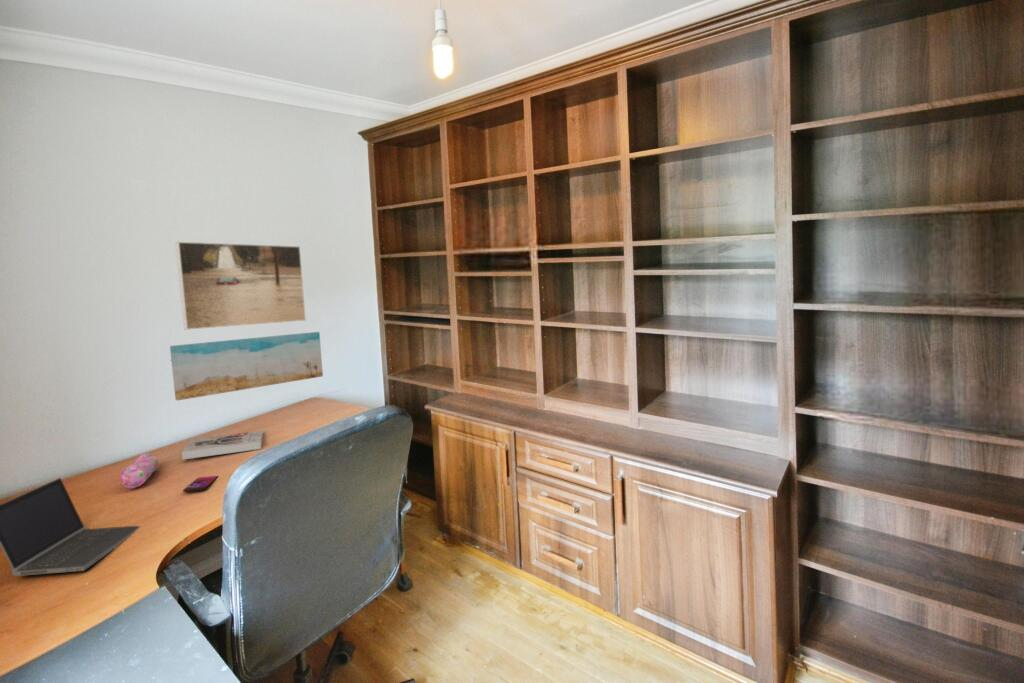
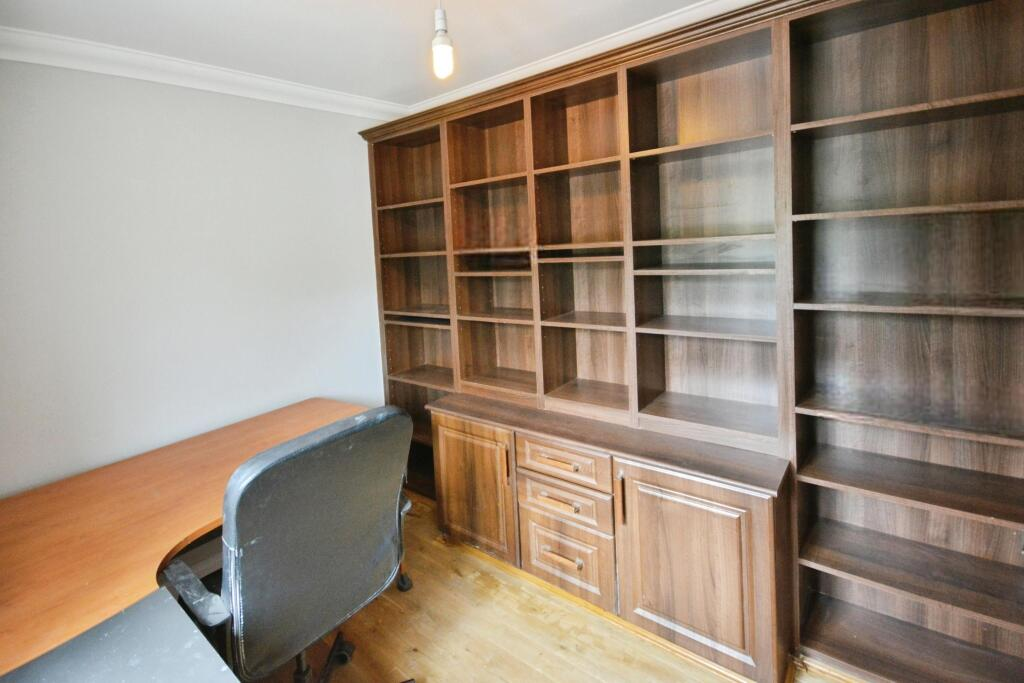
- smartphone [182,475,219,493]
- pencil case [119,452,160,489]
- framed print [174,241,307,331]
- wall art [169,331,324,401]
- laptop computer [0,477,142,577]
- book [181,429,264,461]
